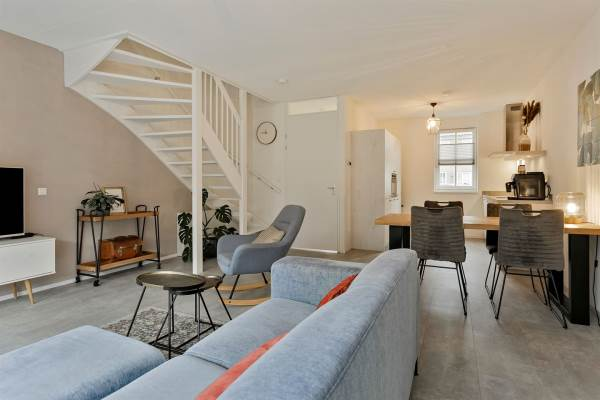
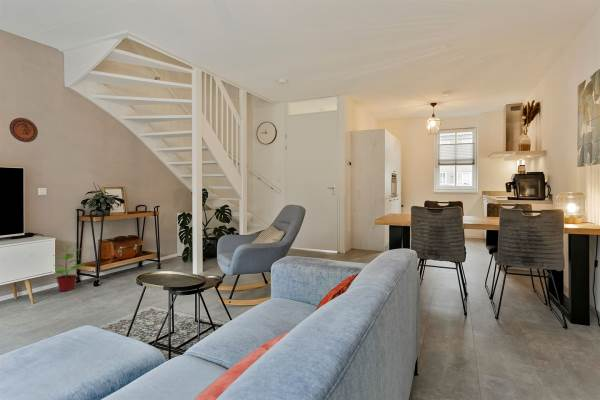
+ potted plant [54,244,89,292]
+ decorative plate [8,117,39,143]
